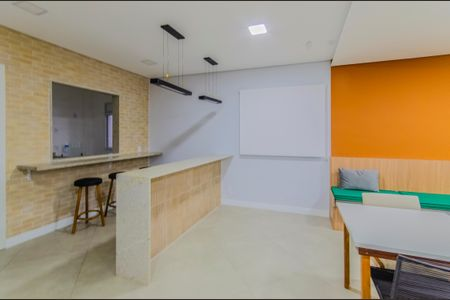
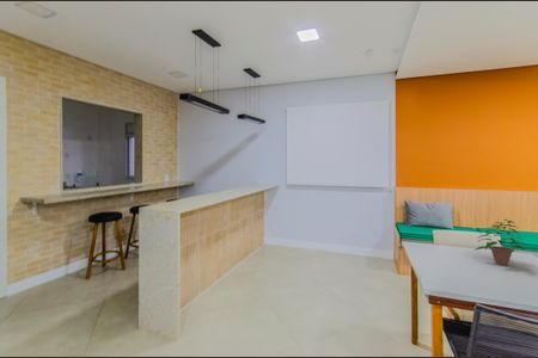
+ potted plant [472,218,528,266]
